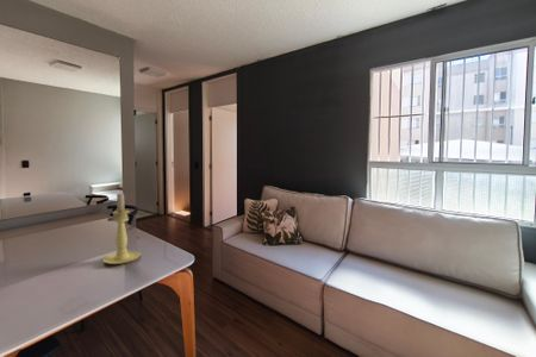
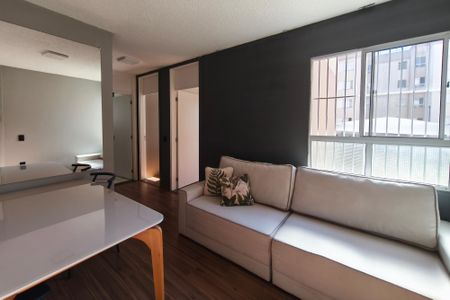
- candle holder [101,193,142,265]
